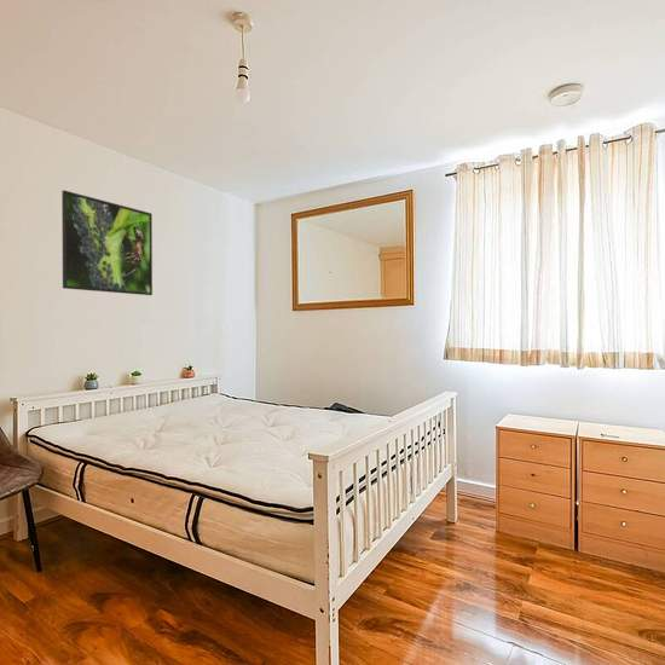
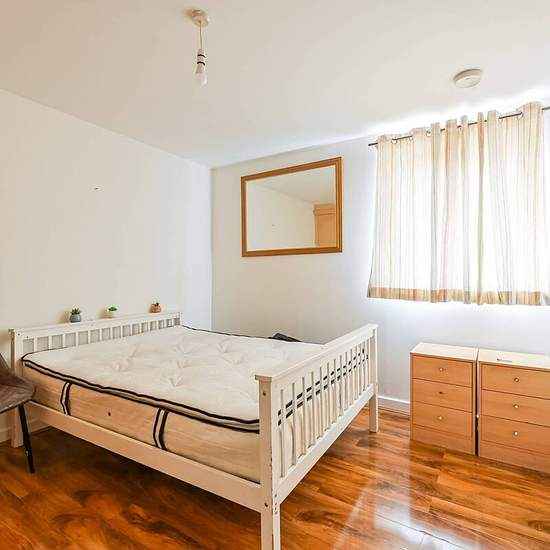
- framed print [60,190,154,296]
